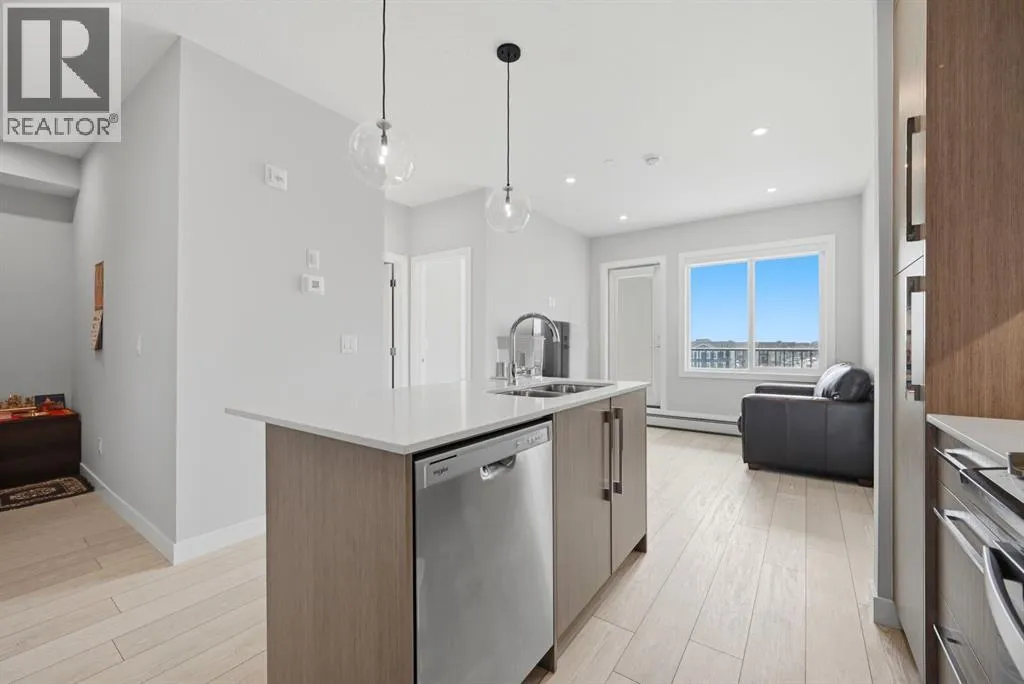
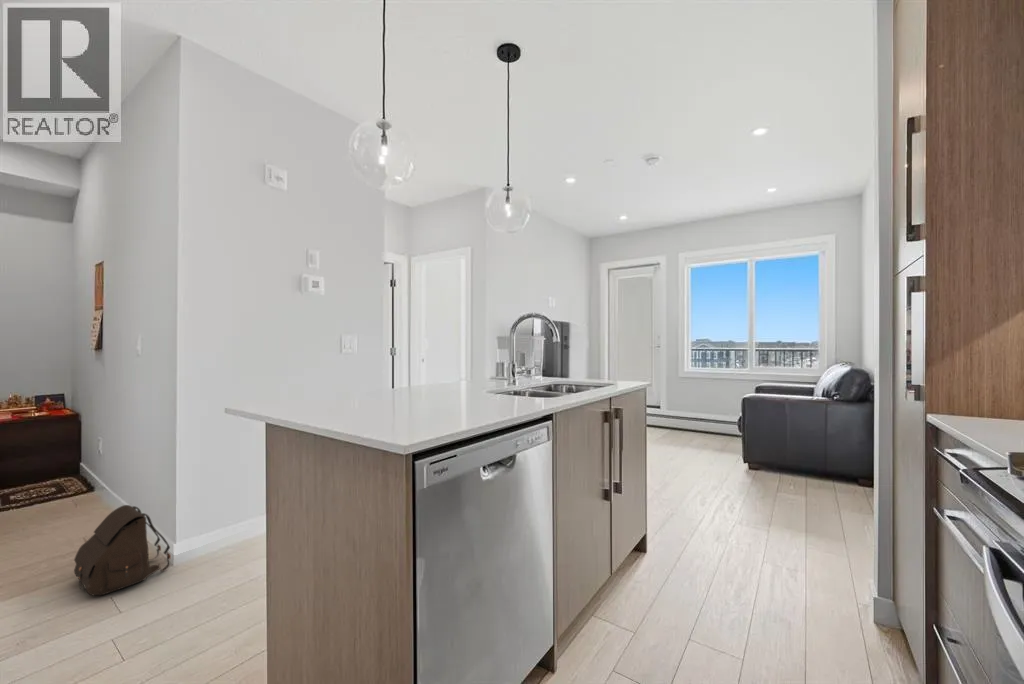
+ satchel [73,504,171,597]
